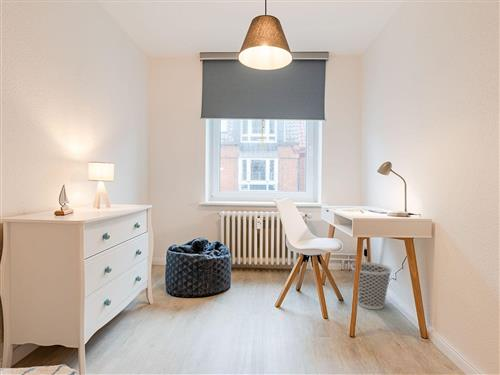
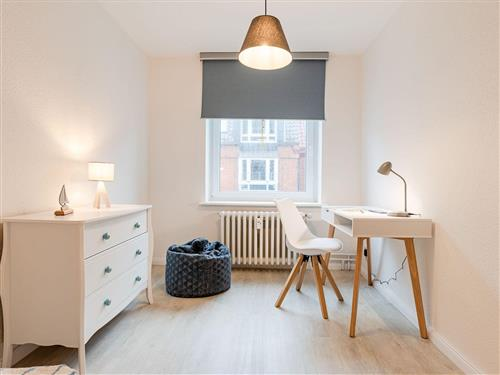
- wastebasket [350,261,393,311]
